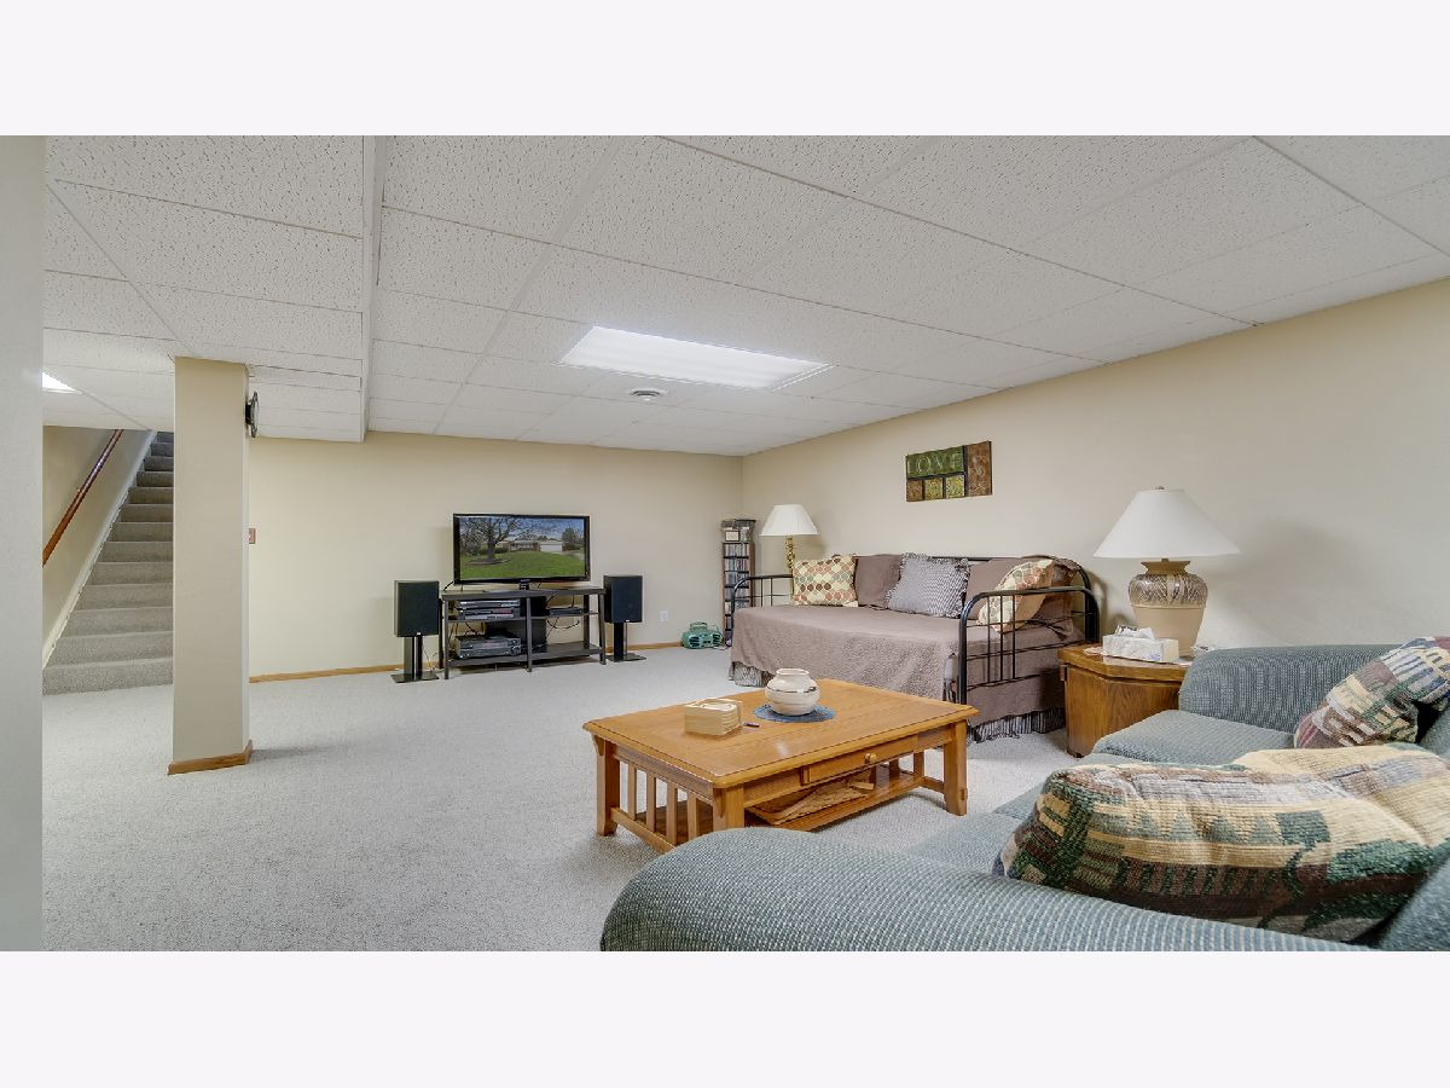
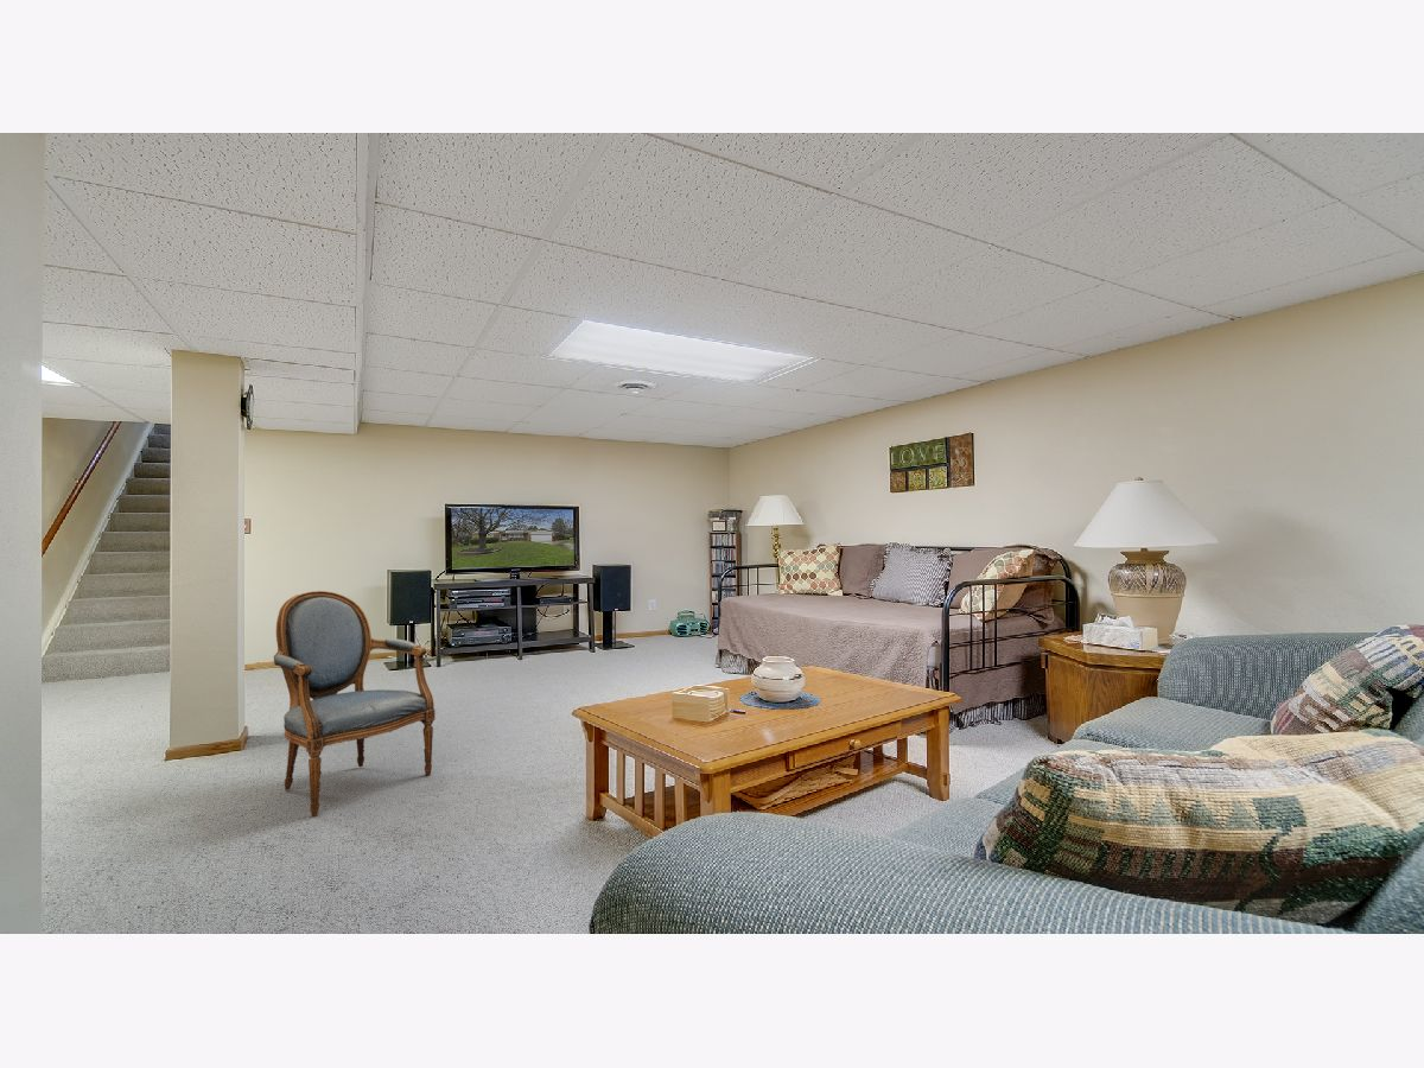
+ armchair [273,590,437,818]
